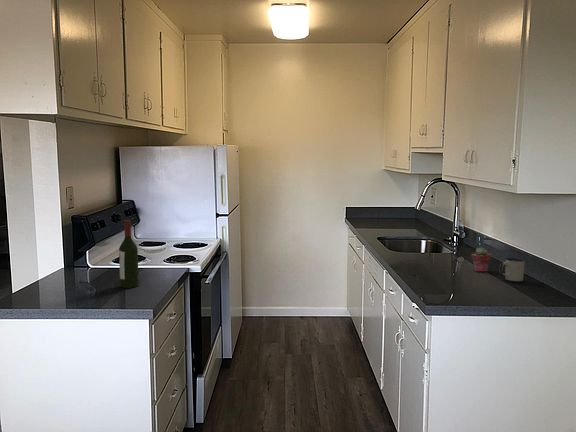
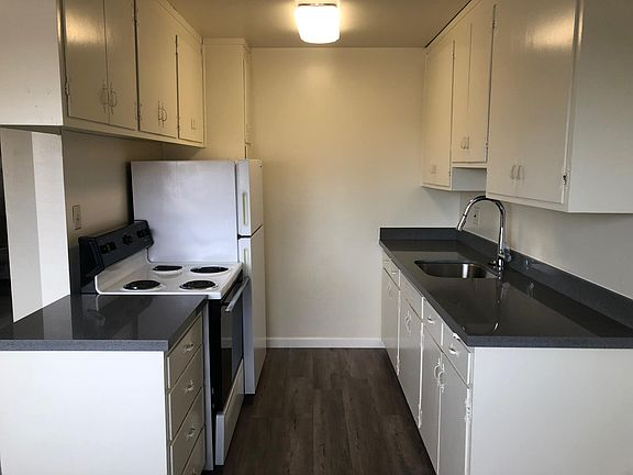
- potted succulent [470,246,492,273]
- mug [498,257,526,283]
- wine bottle [118,219,140,289]
